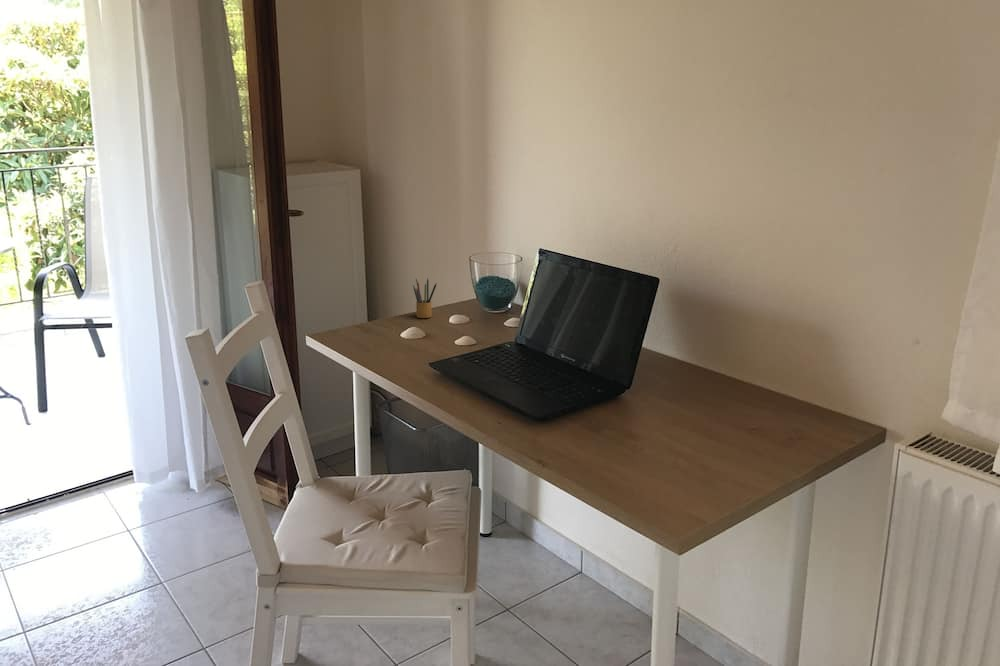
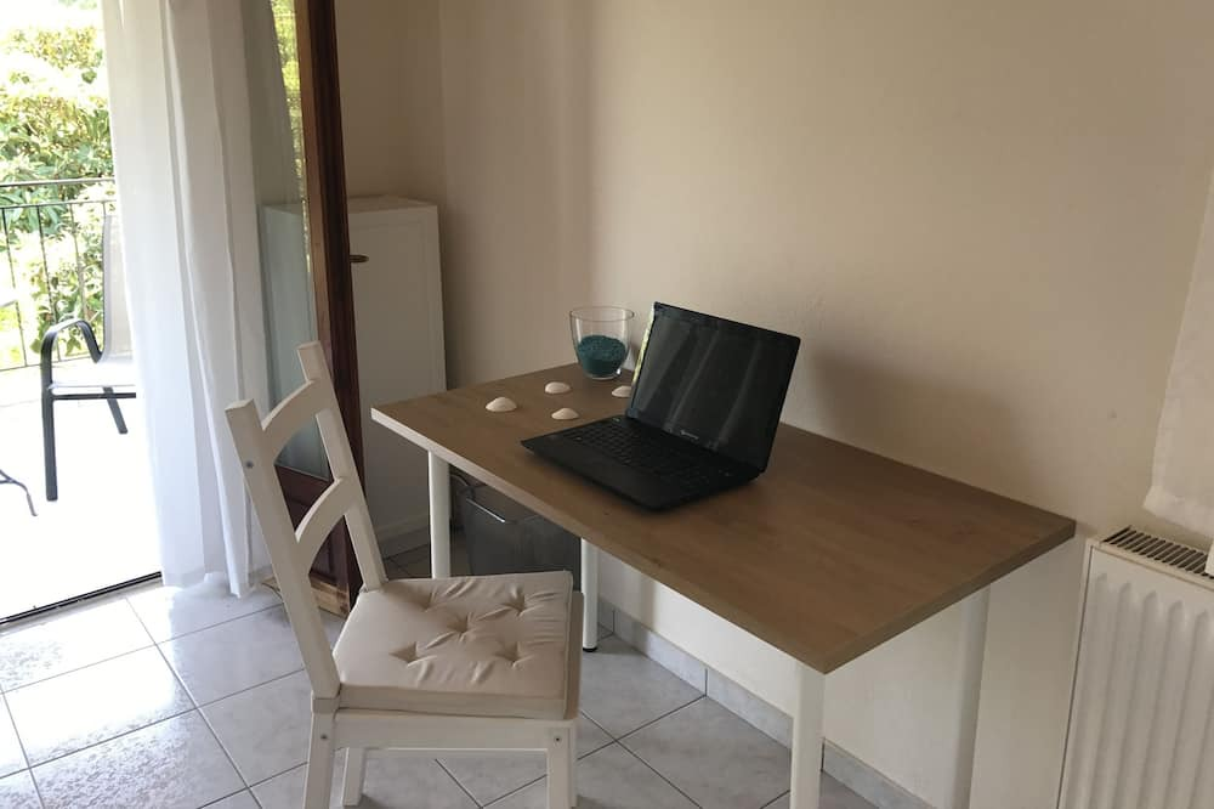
- pencil box [412,277,438,319]
